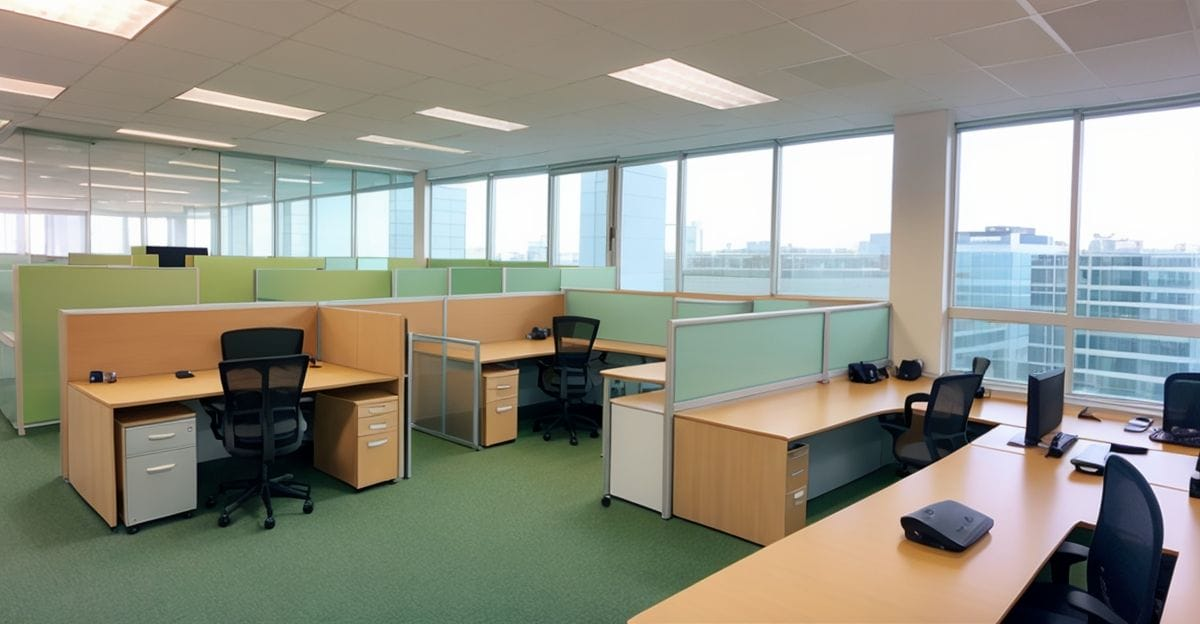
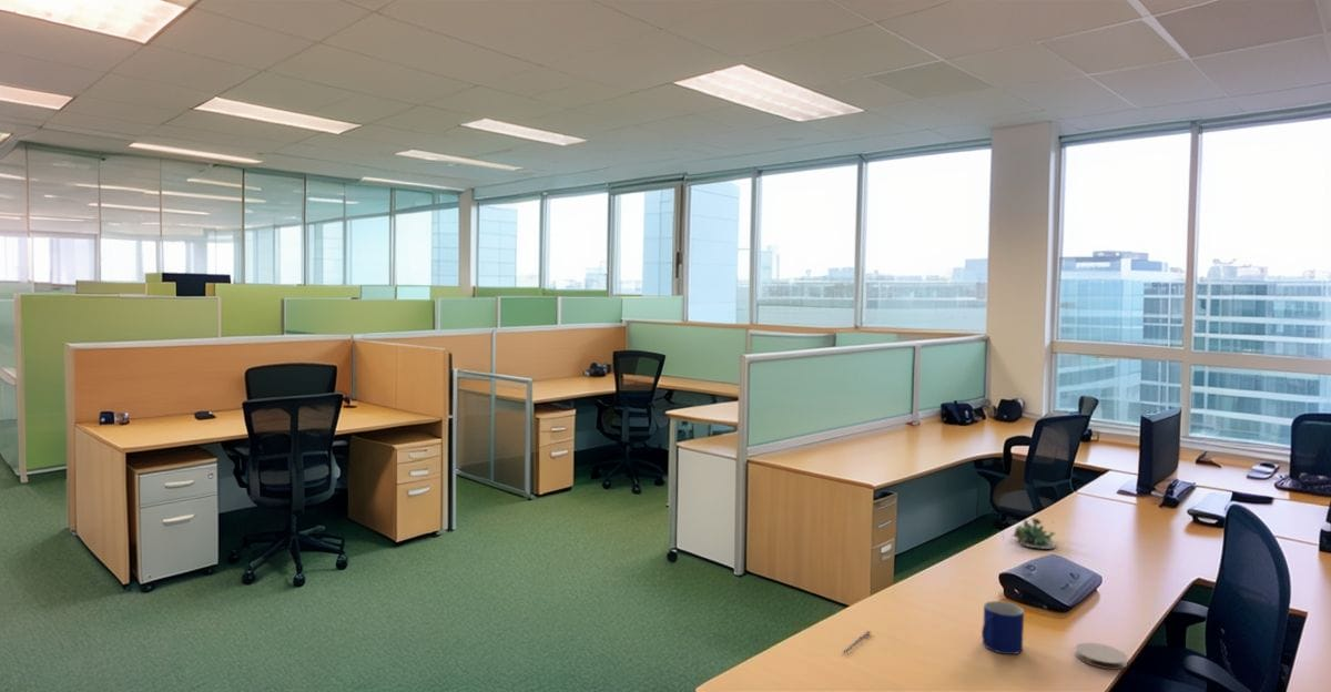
+ succulent plant [1002,517,1057,550]
+ coaster [1074,642,1128,670]
+ mug [981,600,1025,655]
+ pen [842,630,871,654]
